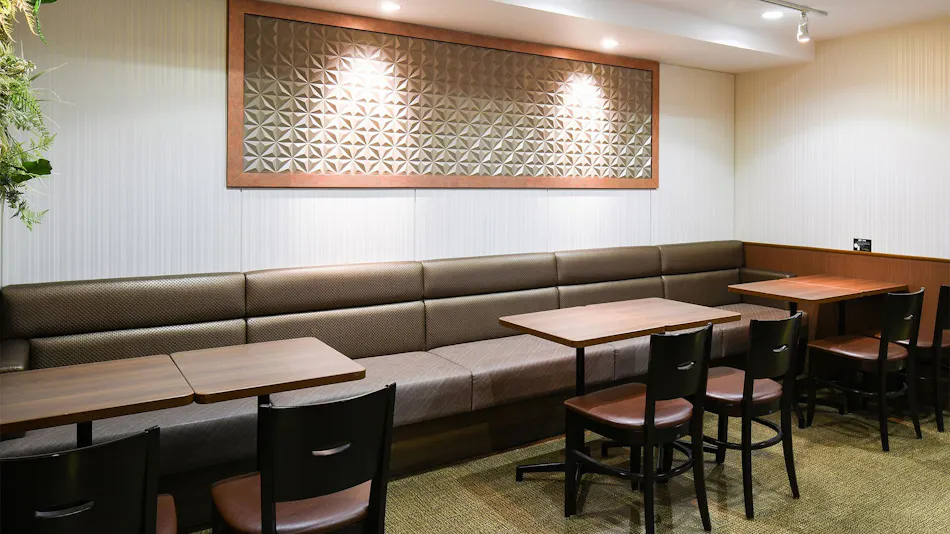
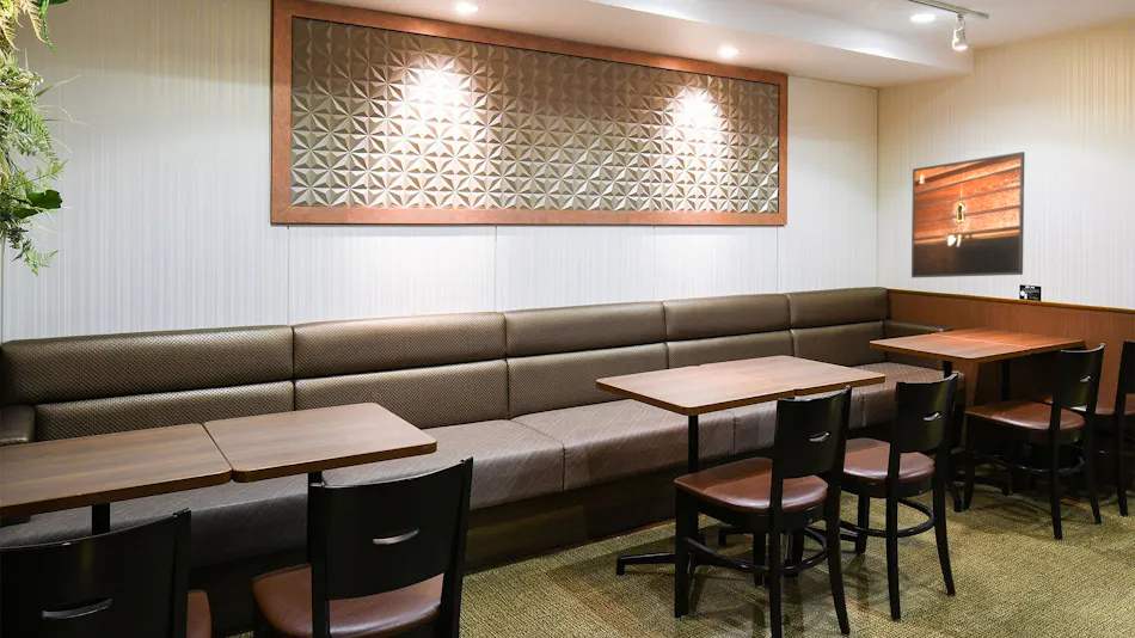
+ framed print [910,151,1026,278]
